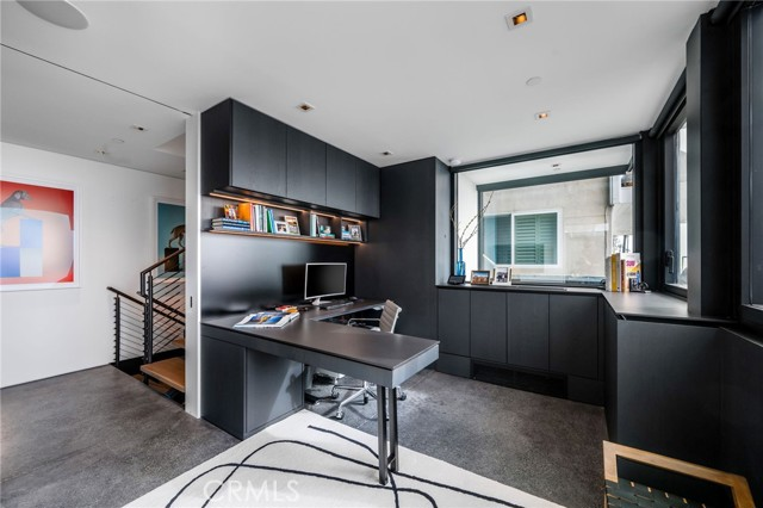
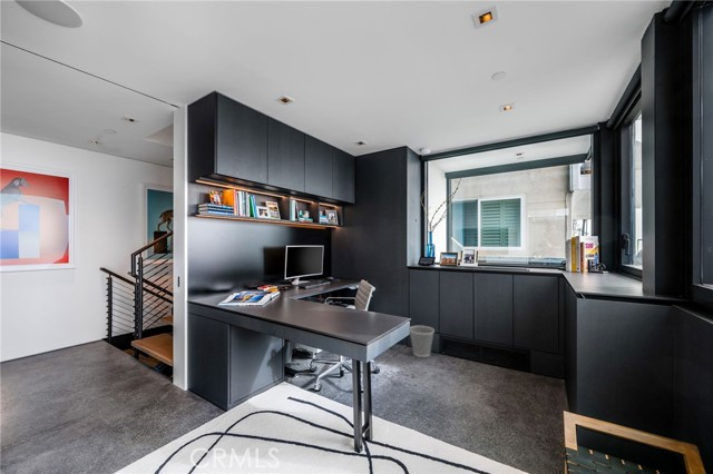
+ wastebasket [409,325,436,358]
